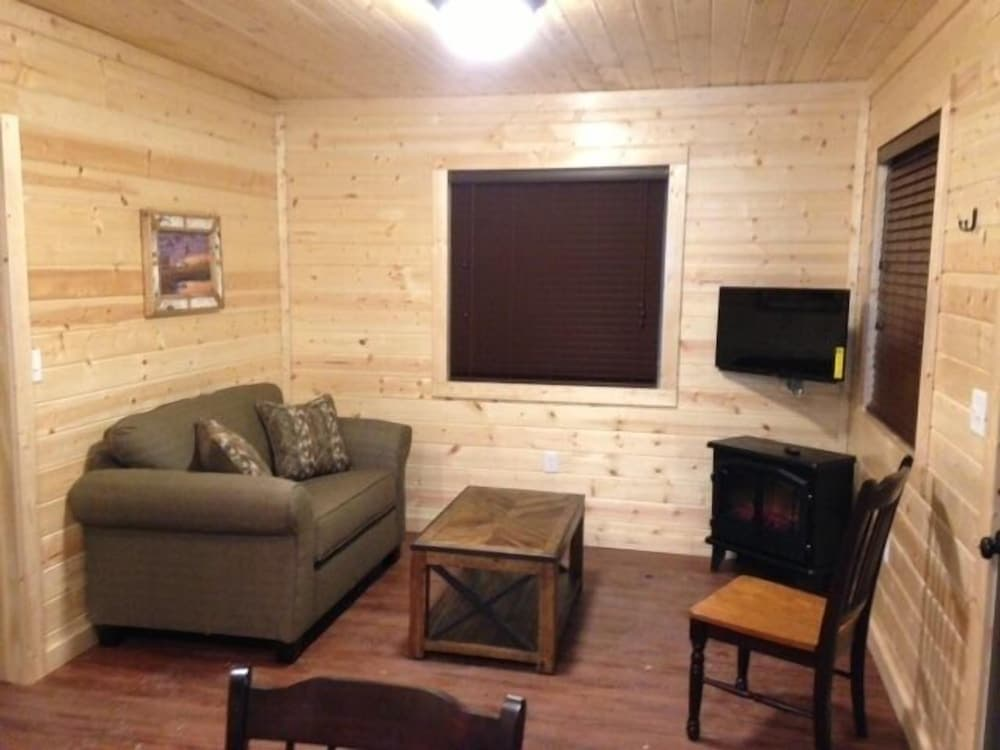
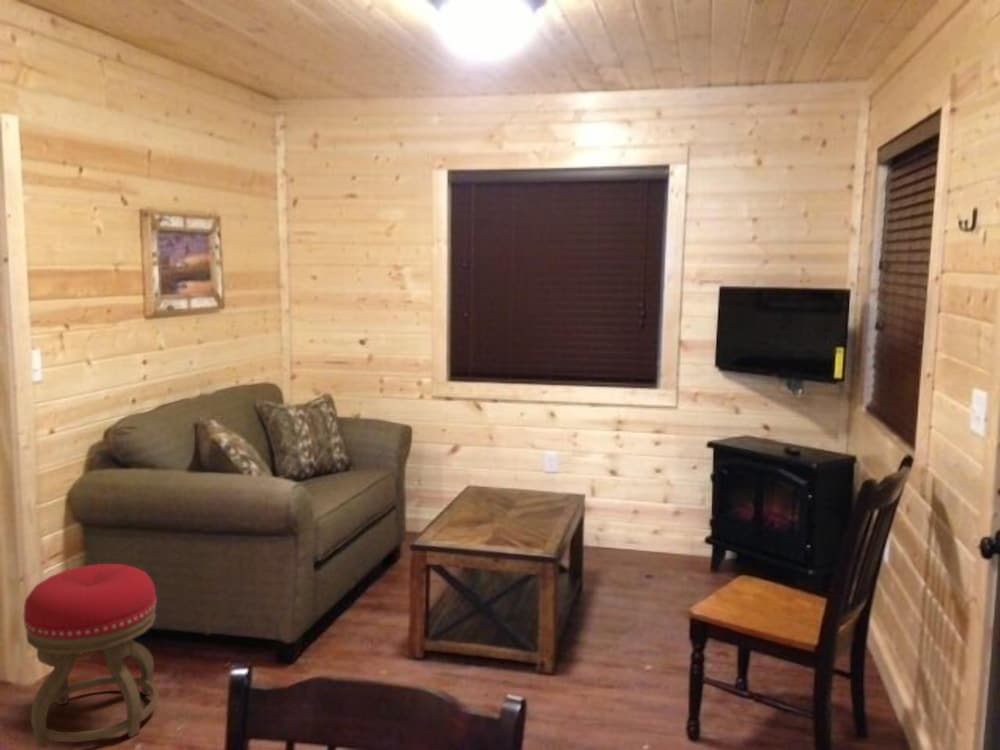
+ stool [23,563,160,749]
